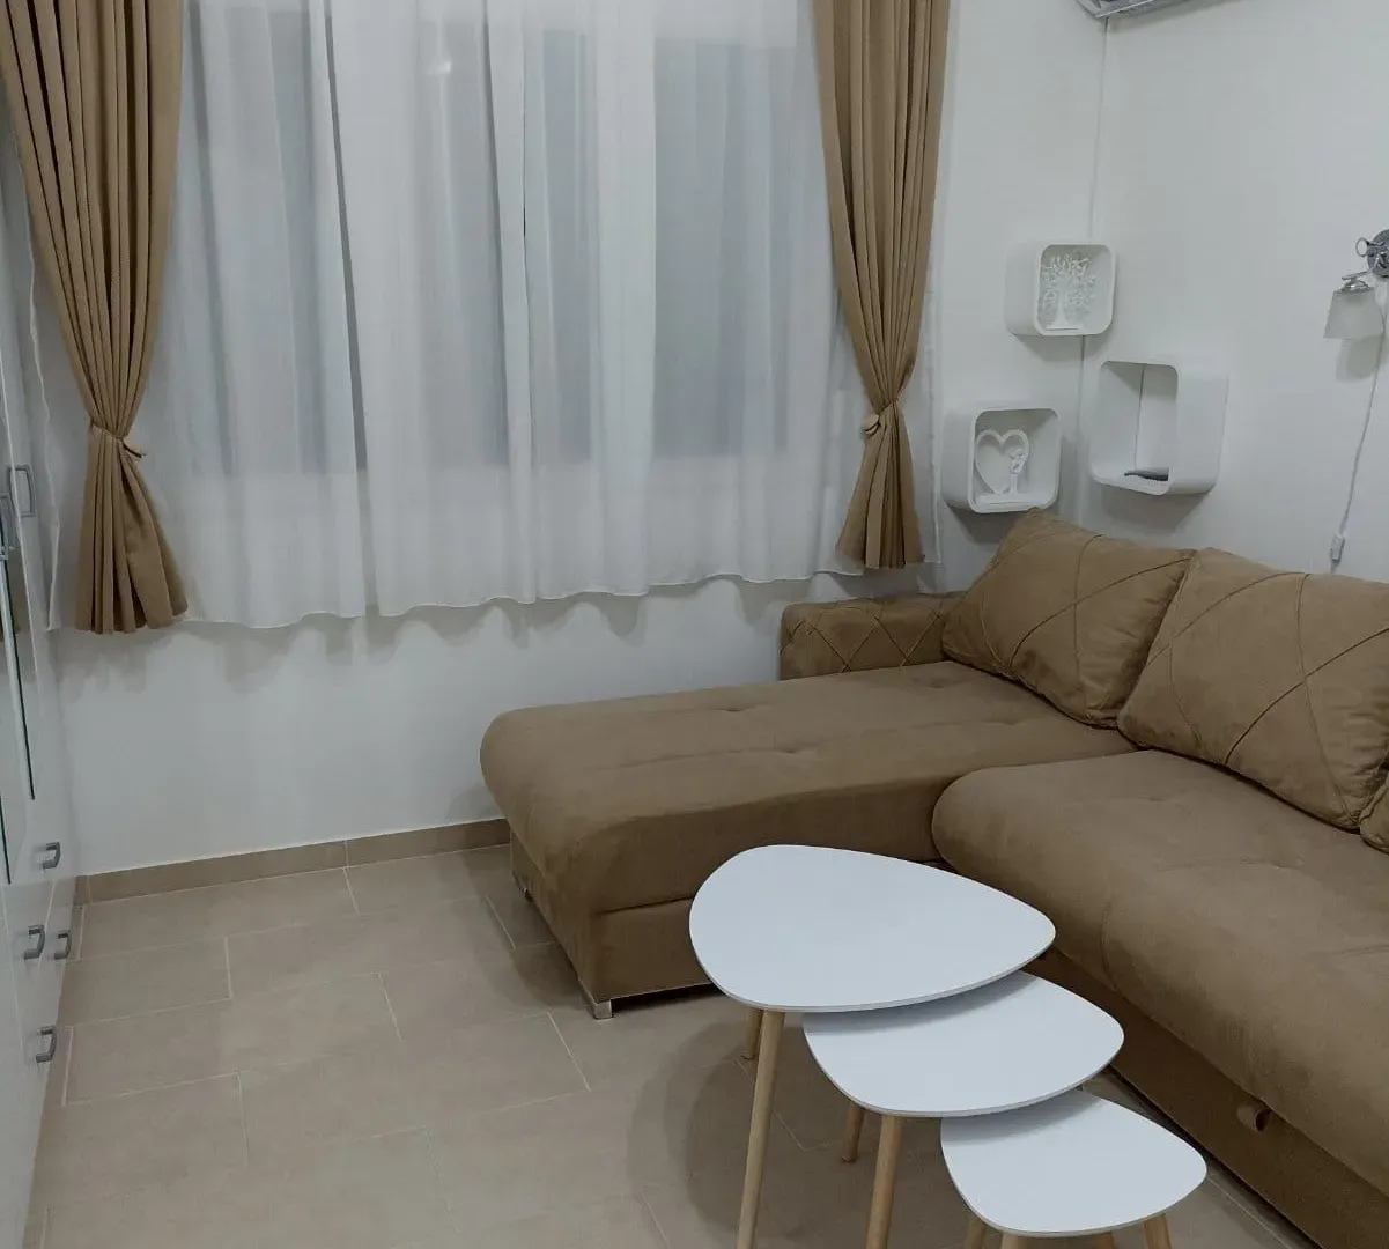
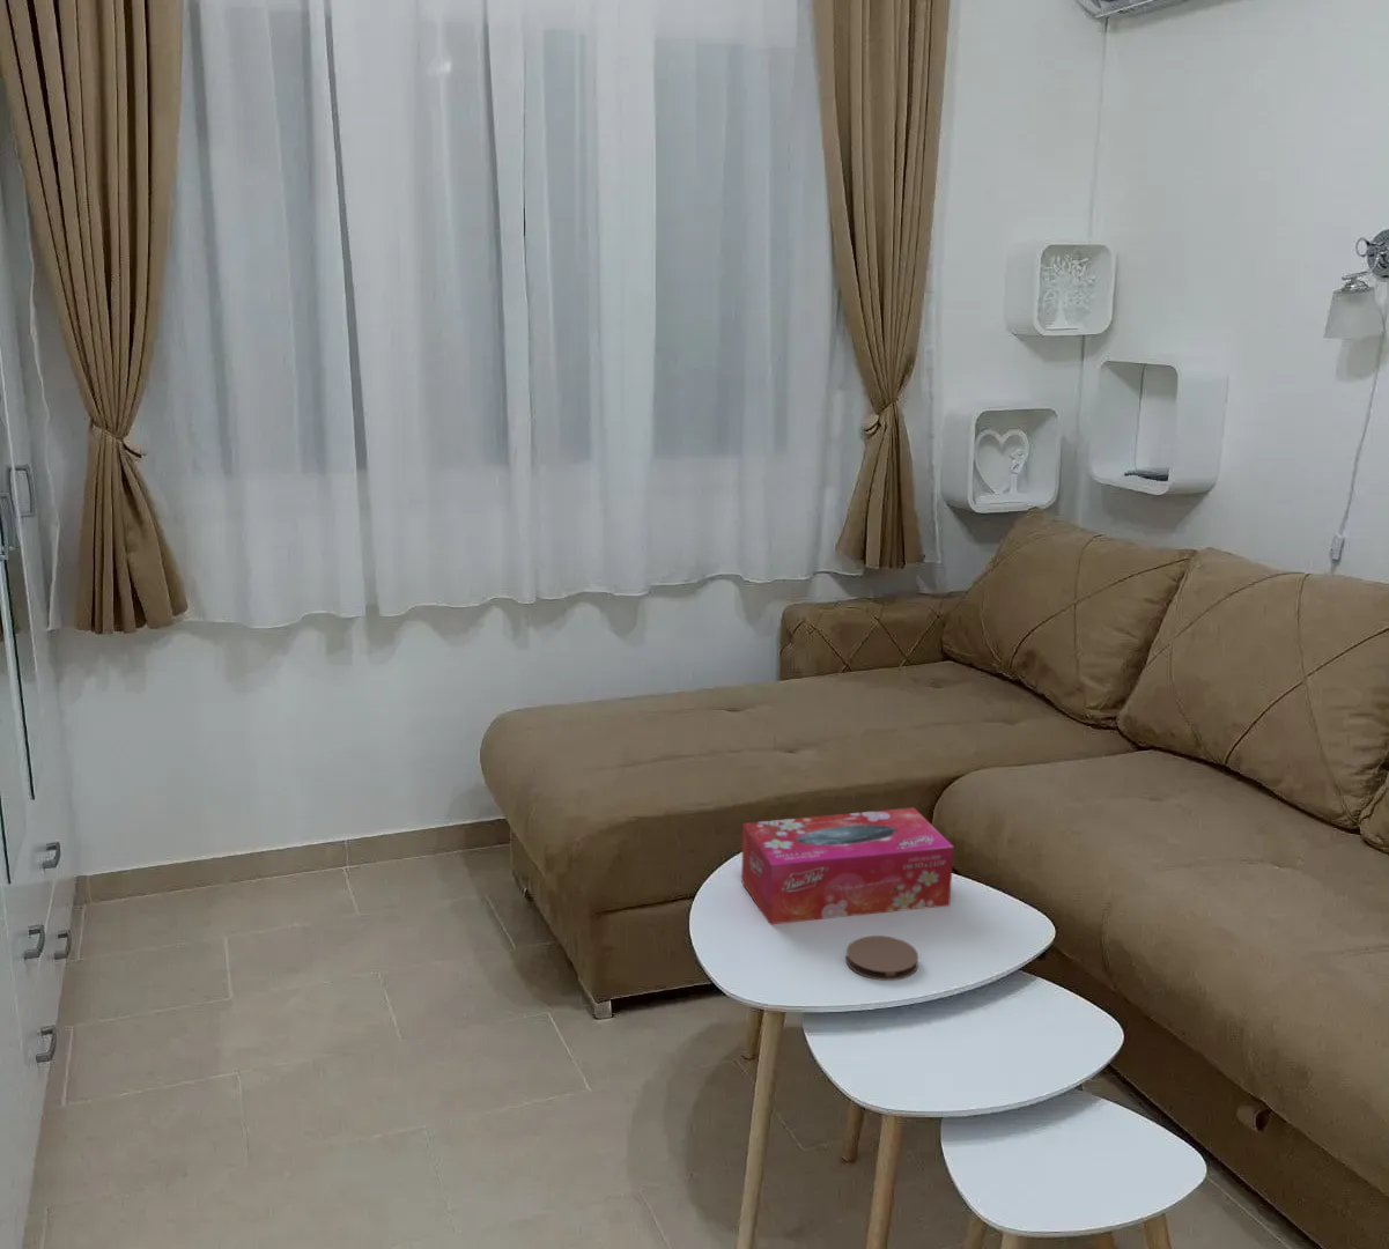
+ coaster [845,934,920,981]
+ tissue box [740,807,955,925]
